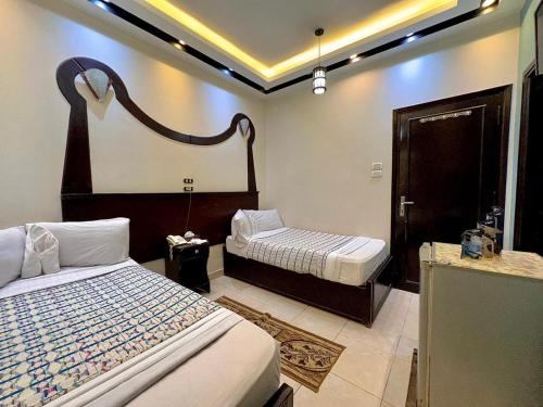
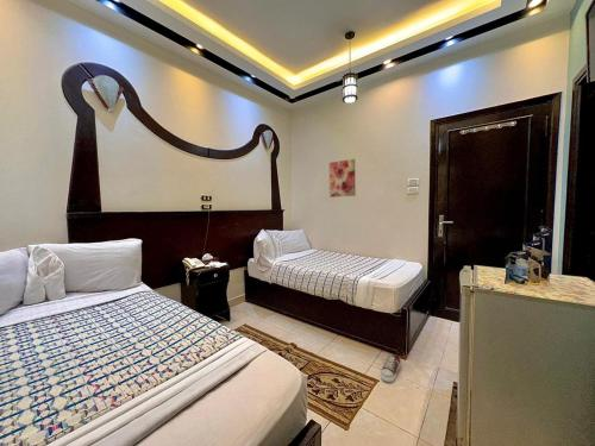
+ wall art [328,158,357,199]
+ shoe [380,354,402,383]
